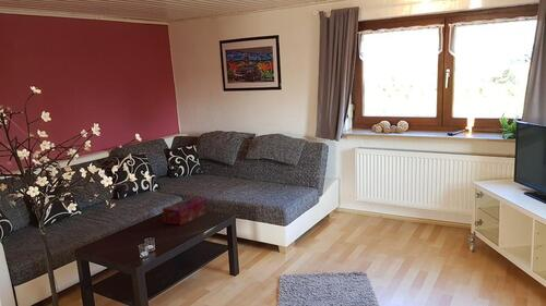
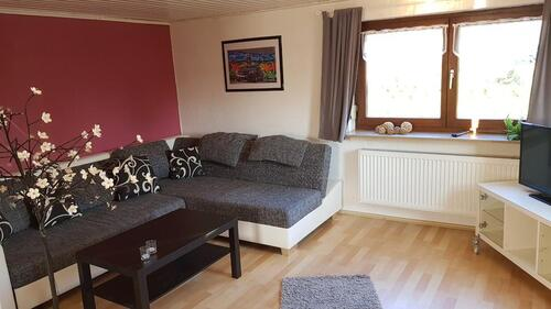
- tissue box [162,197,209,227]
